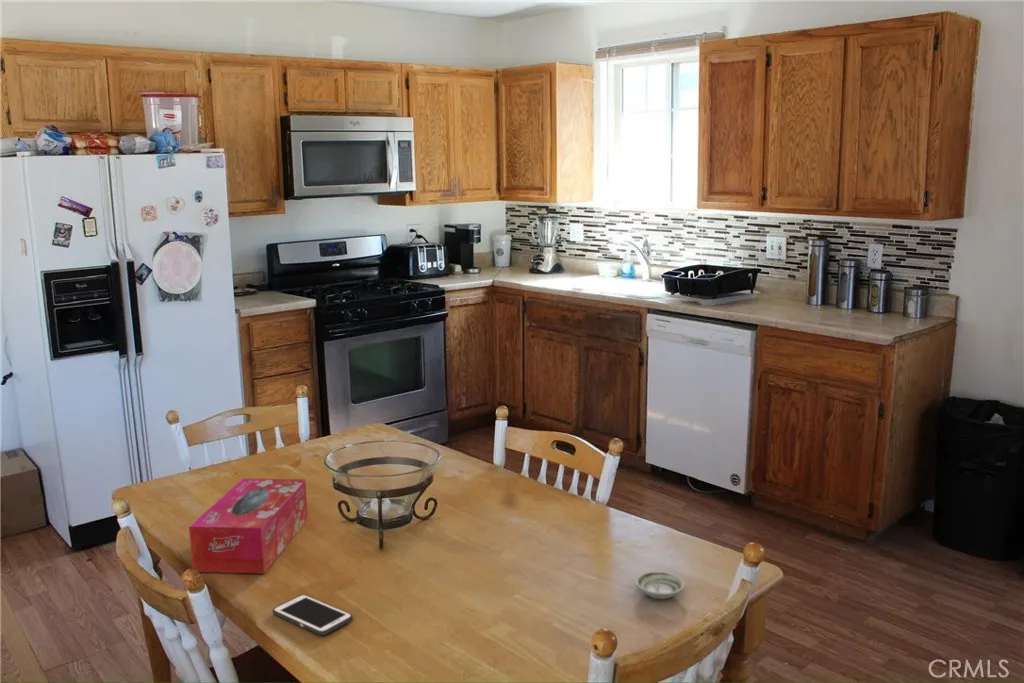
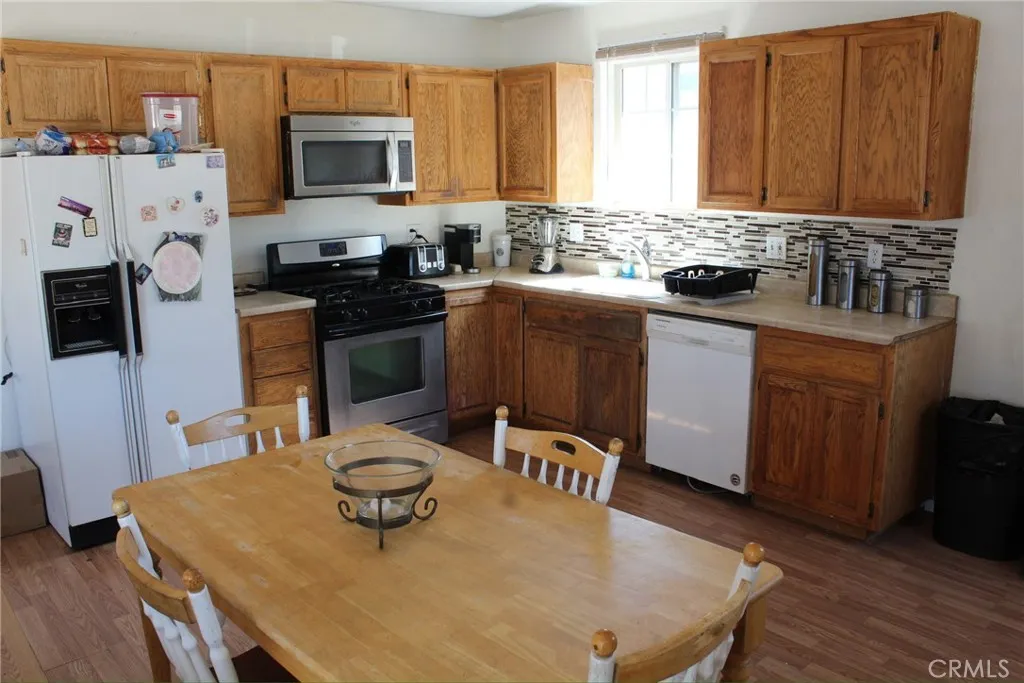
- tissue box [188,477,309,574]
- saucer [634,571,686,600]
- cell phone [272,593,354,636]
